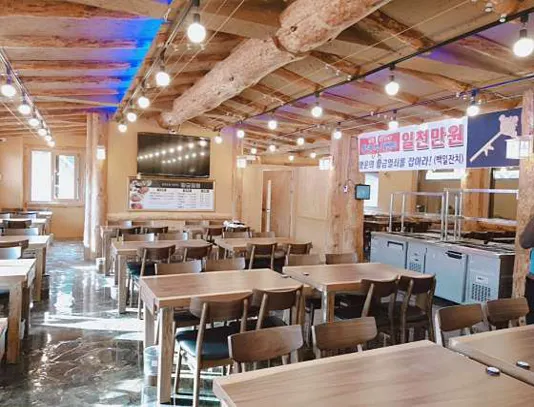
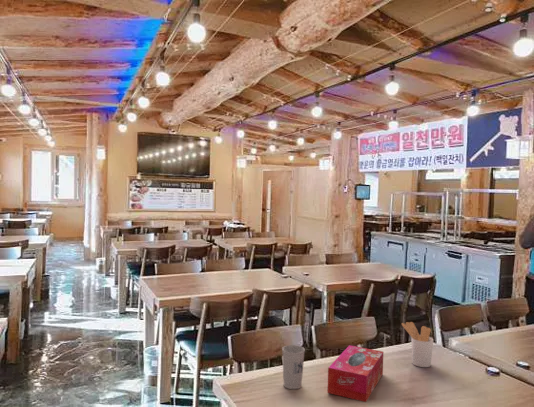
+ utensil holder [401,321,434,368]
+ tissue box [326,344,384,403]
+ cup [281,344,306,390]
